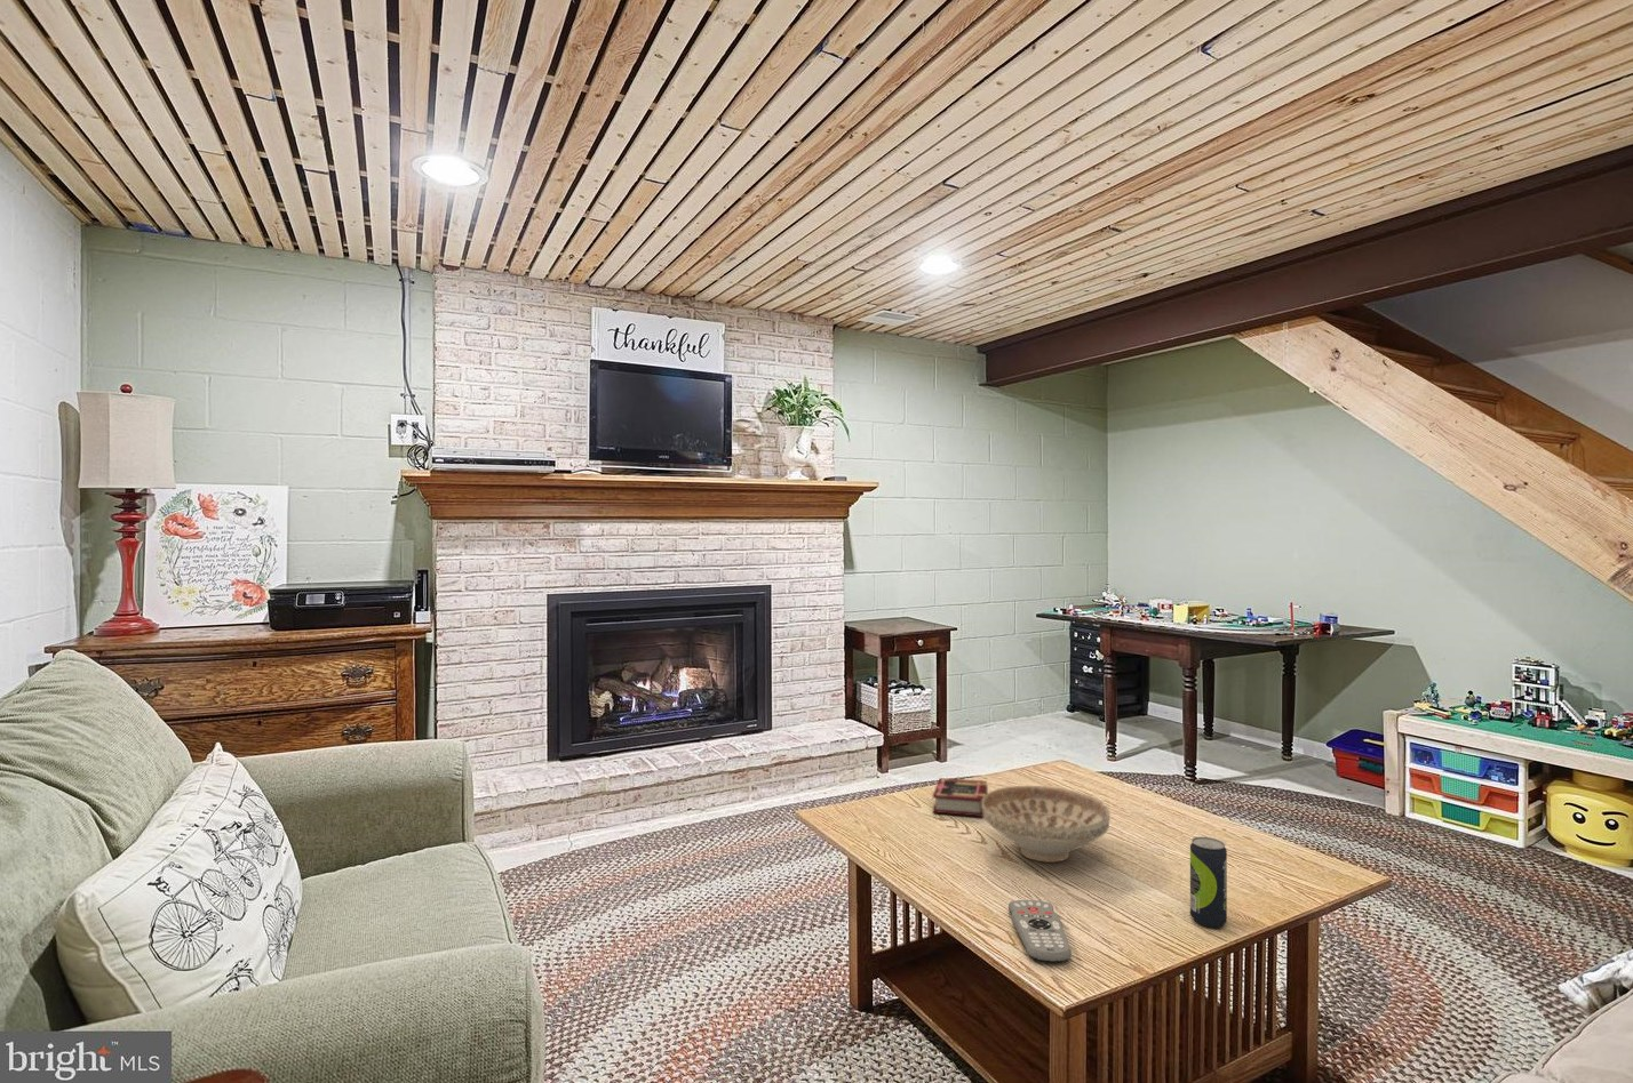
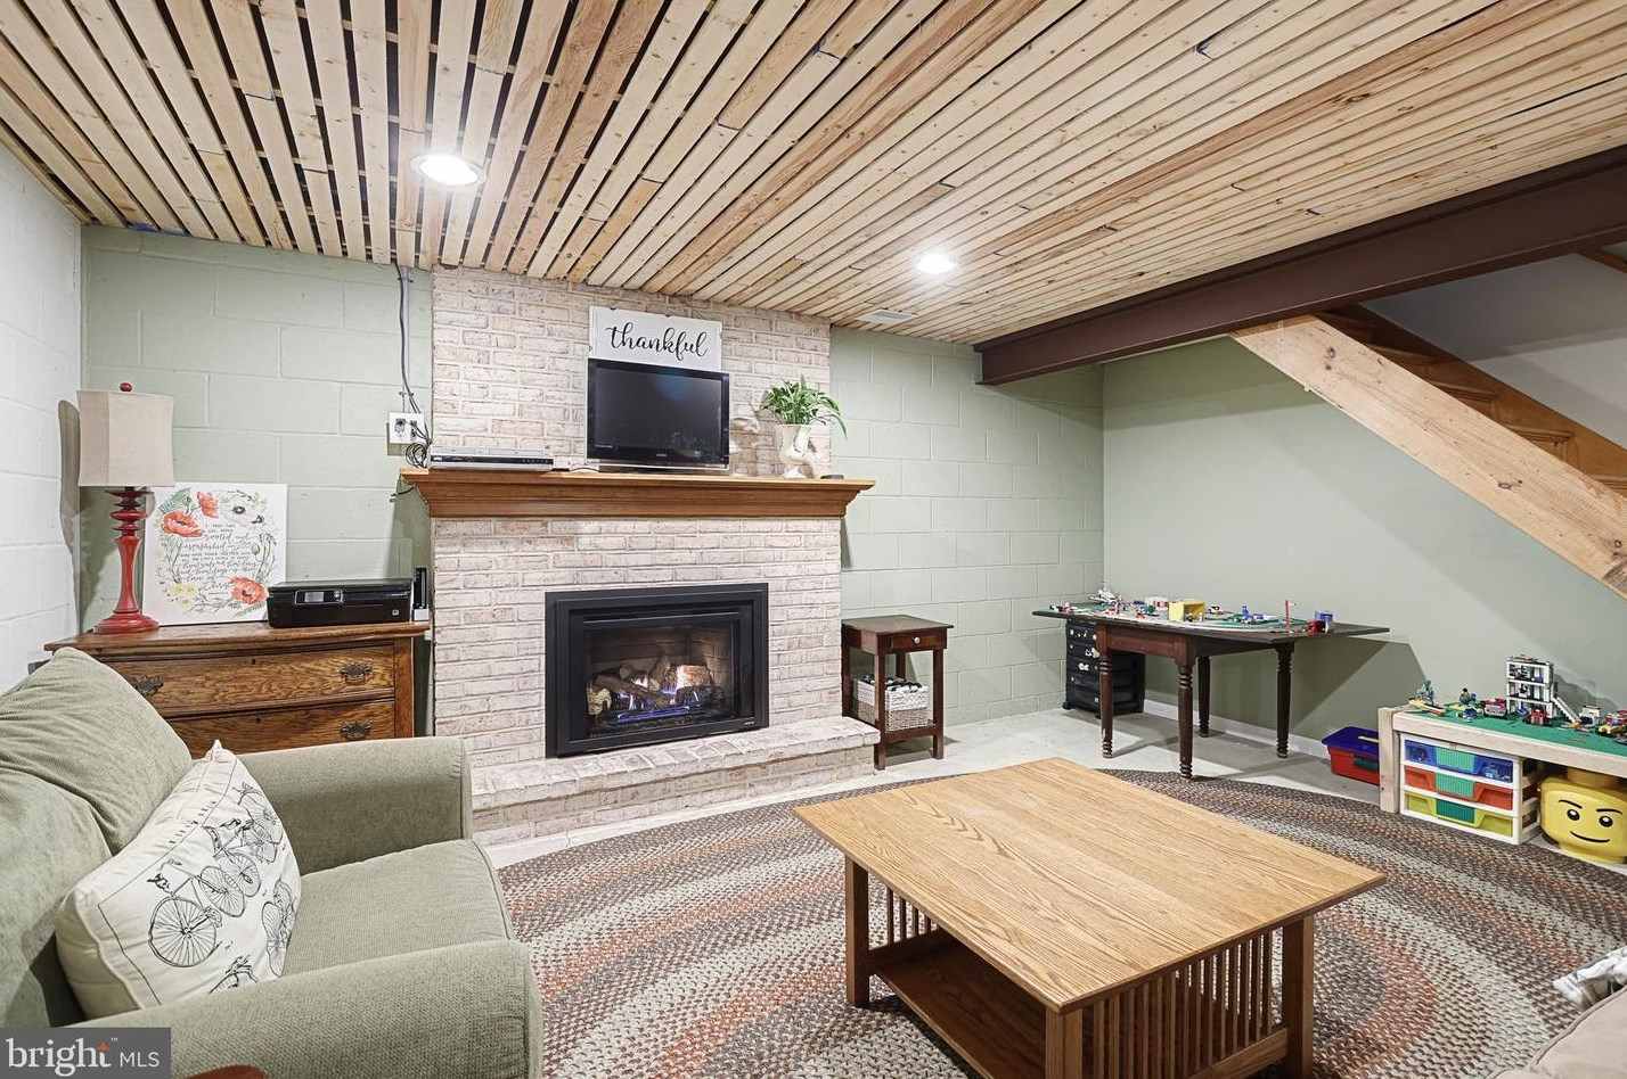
- decorative bowl [981,784,1112,864]
- book [931,777,989,818]
- remote control [1008,899,1073,965]
- beverage can [1189,836,1228,928]
